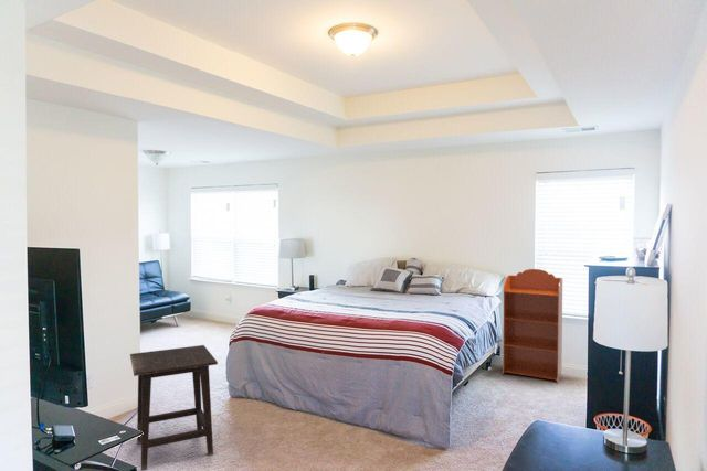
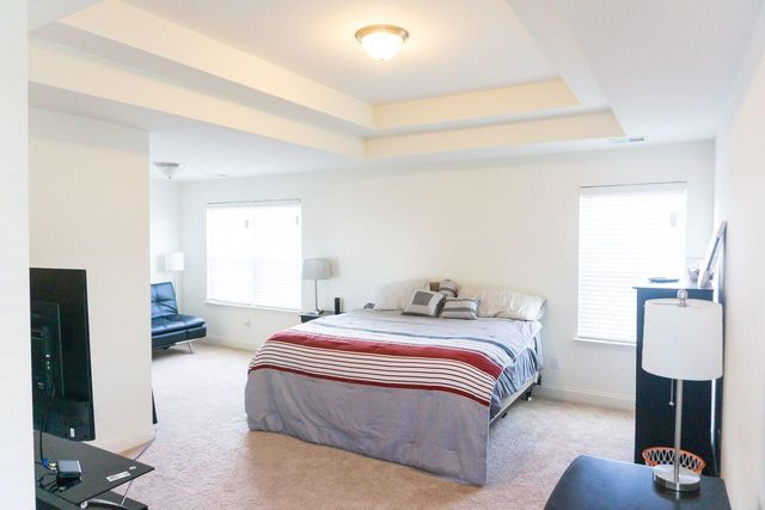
- bookcase [502,268,563,384]
- side table [129,344,219,471]
